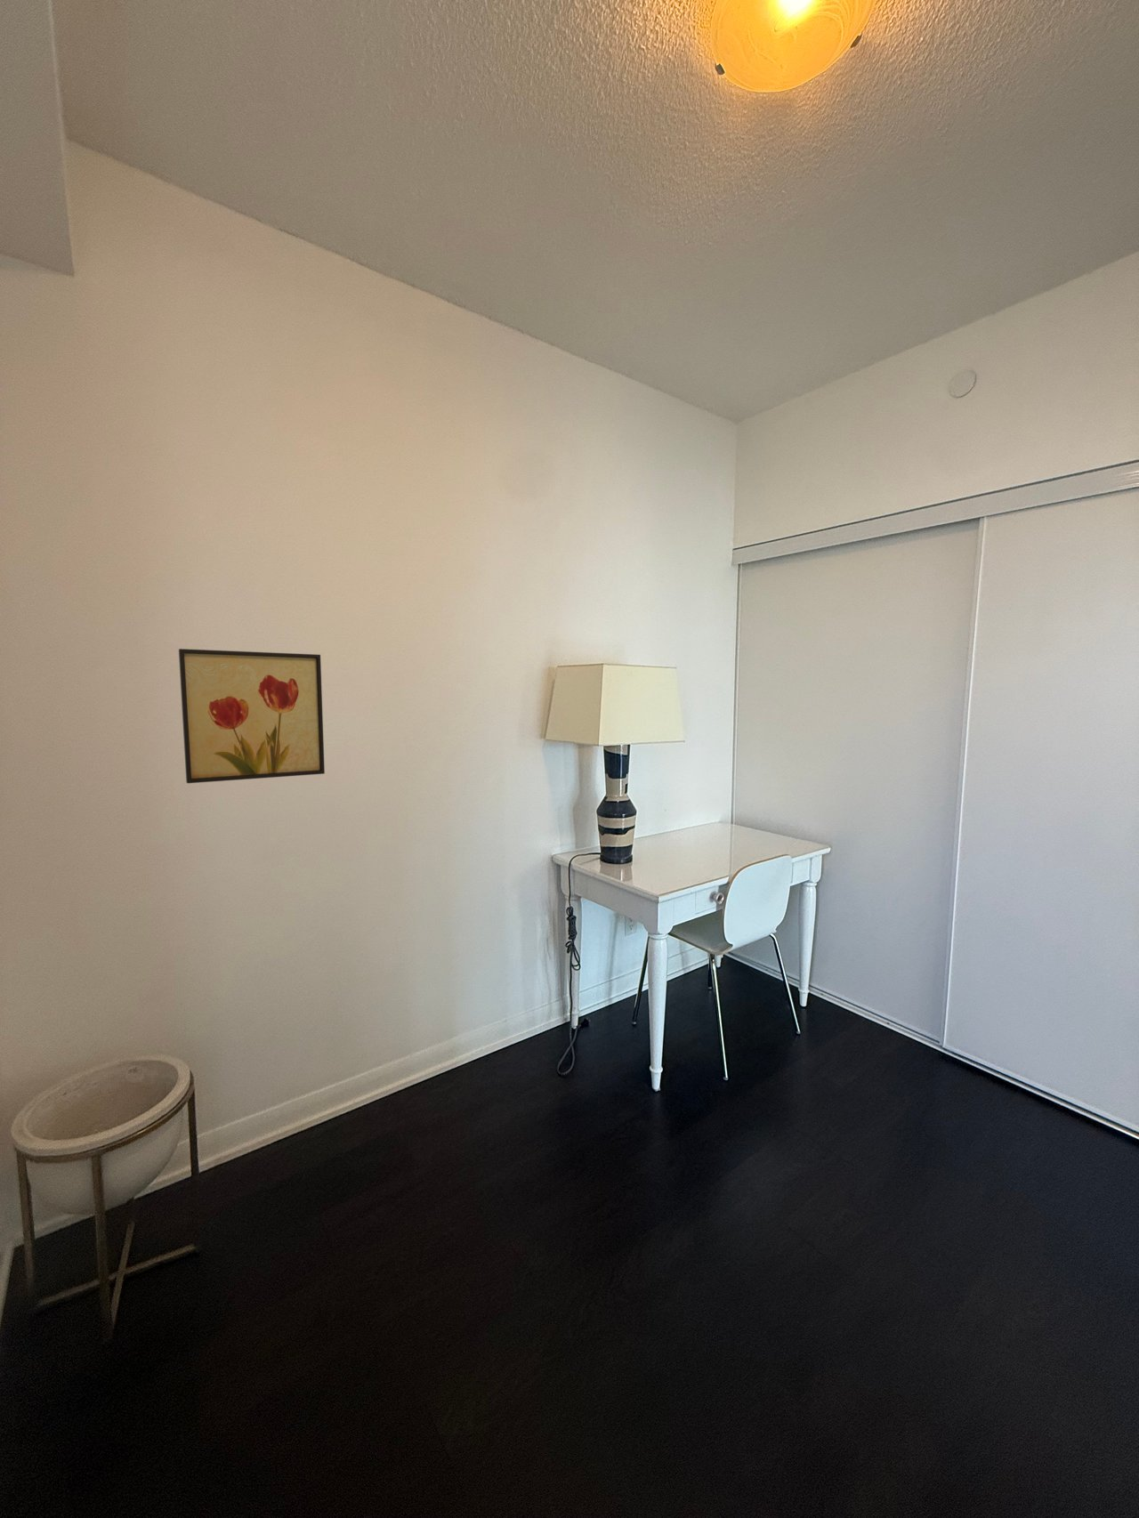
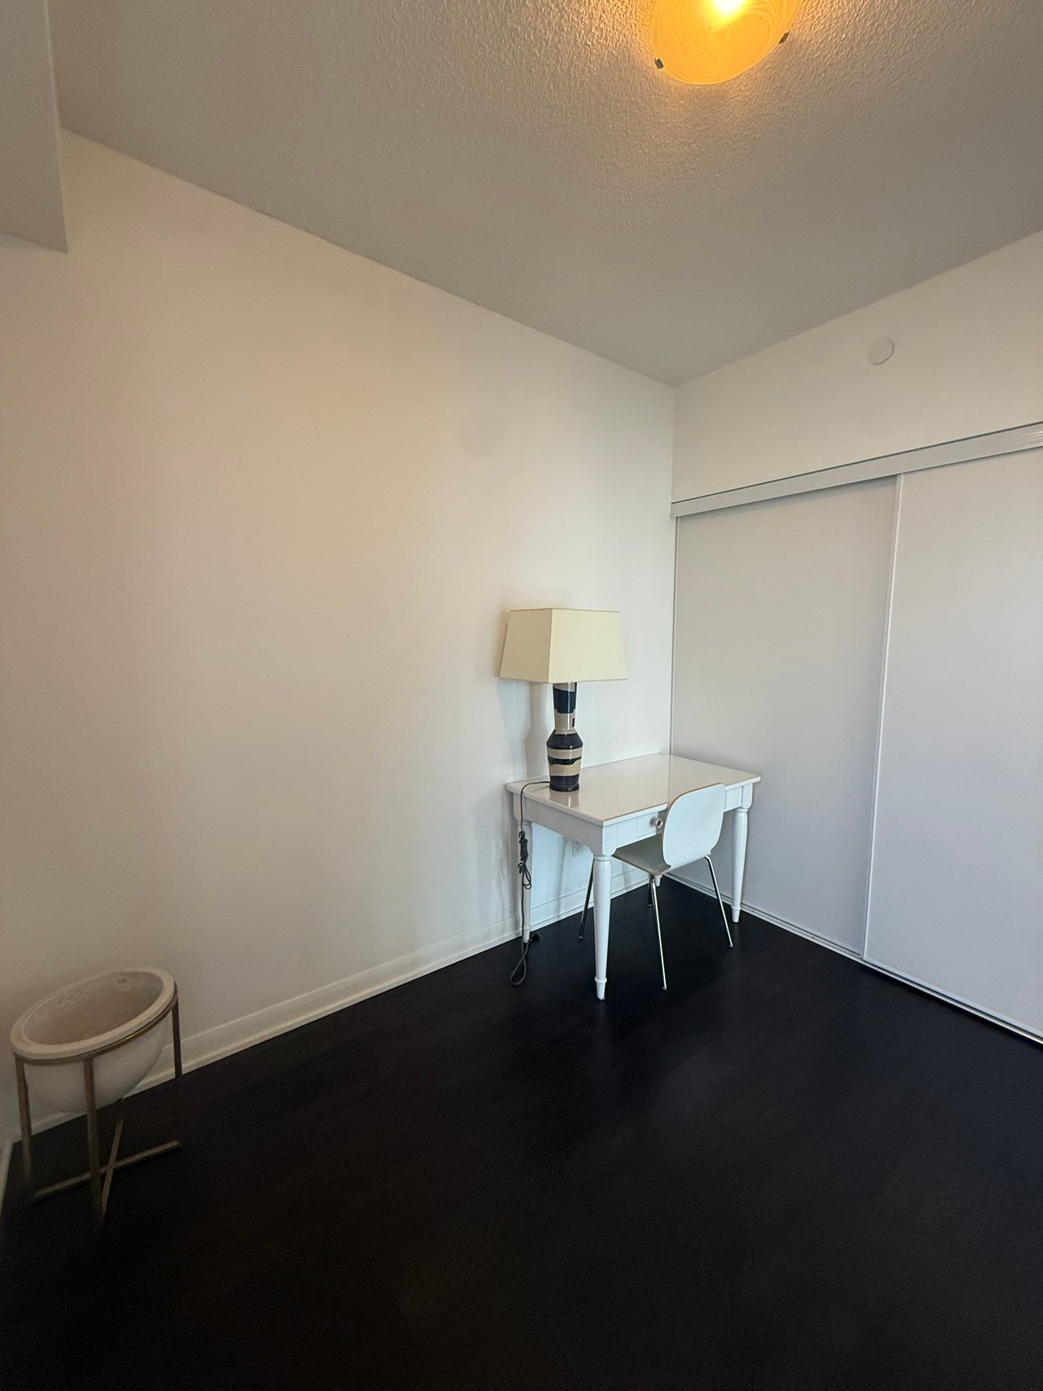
- wall art [178,648,325,784]
